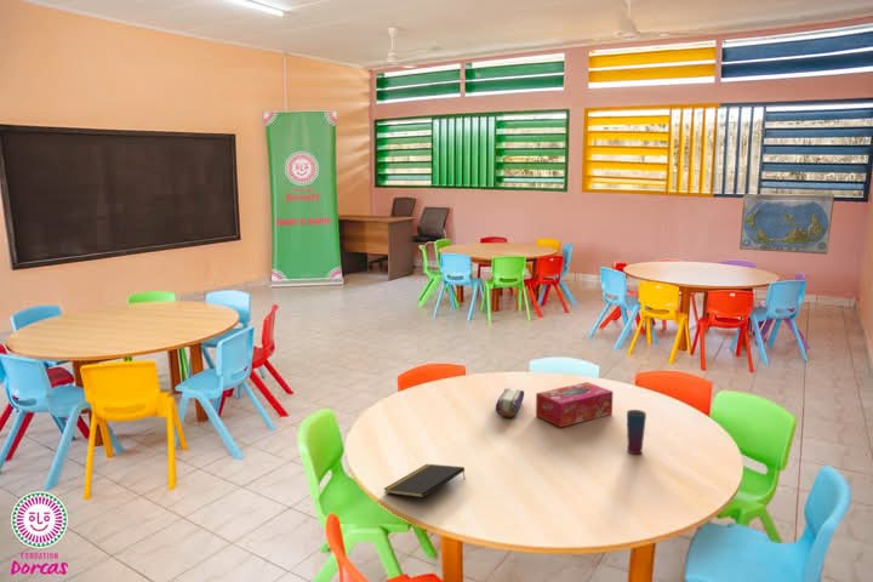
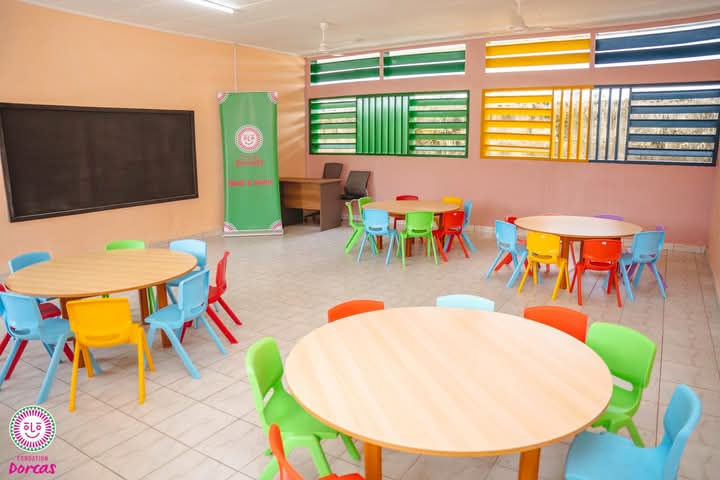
- tissue box [535,381,615,428]
- world map [738,194,835,255]
- notepad [382,463,466,498]
- pencil case [495,387,525,418]
- cup [626,409,647,455]
